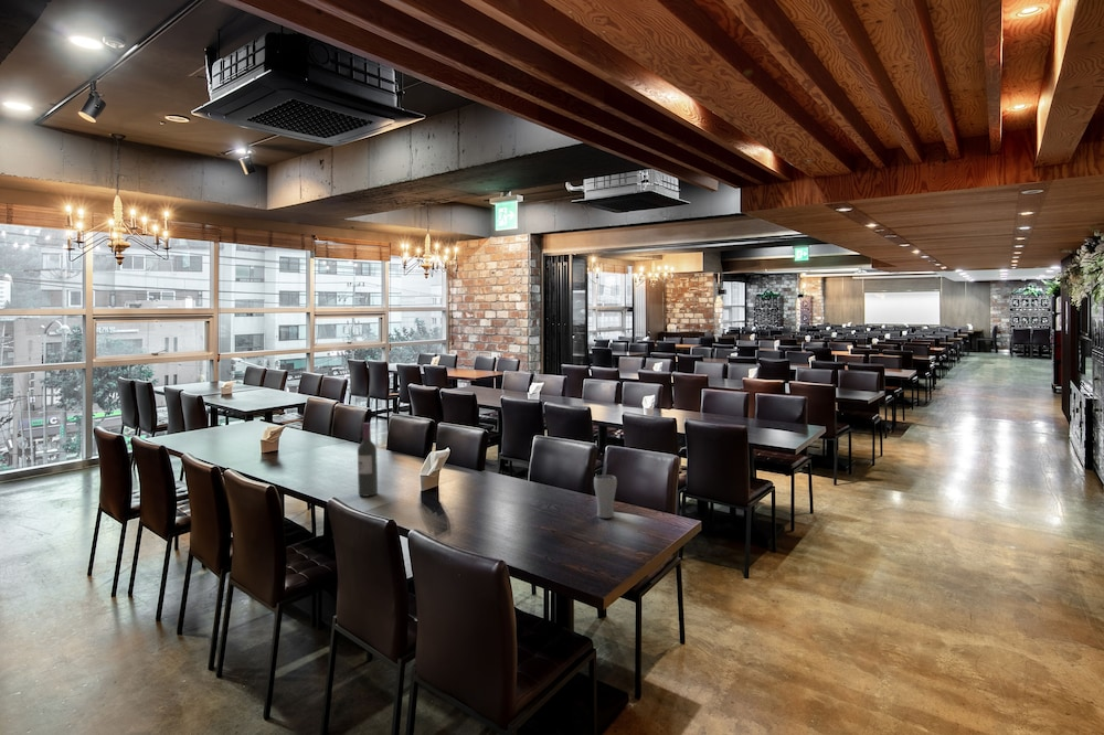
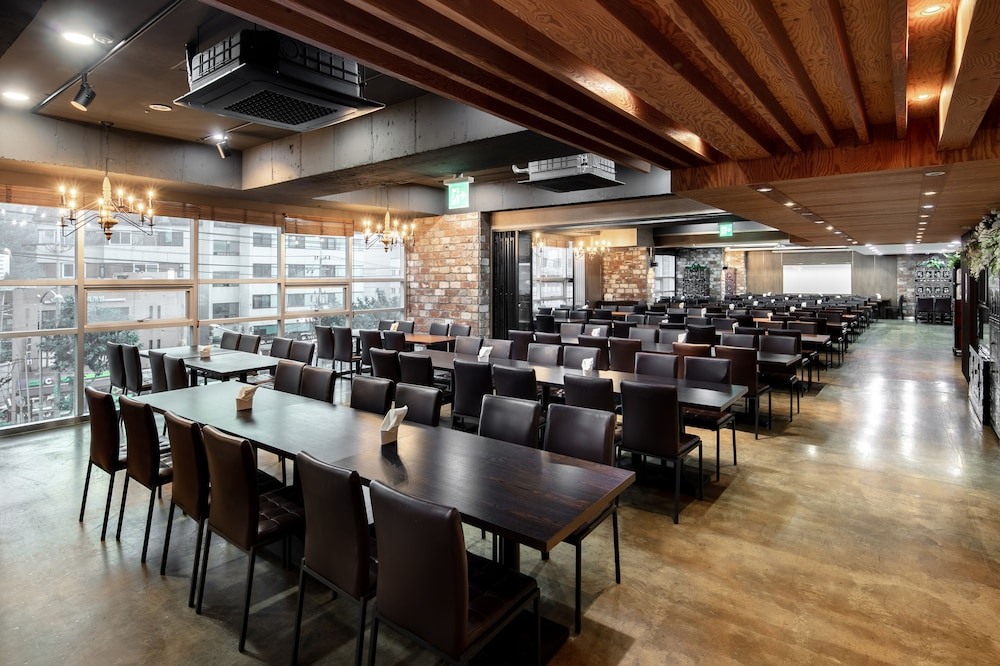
- drinking glass [593,473,618,519]
- wine bottle [357,422,379,498]
